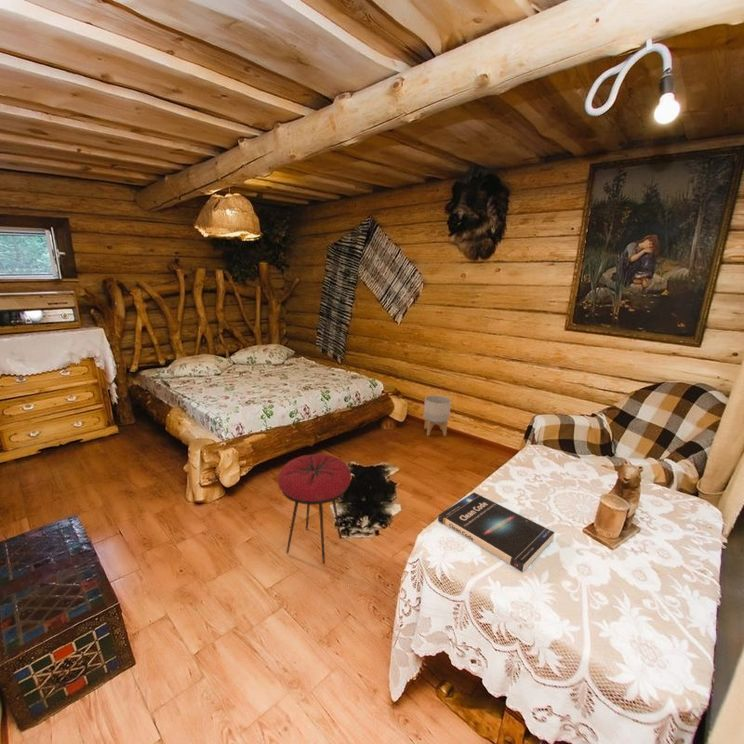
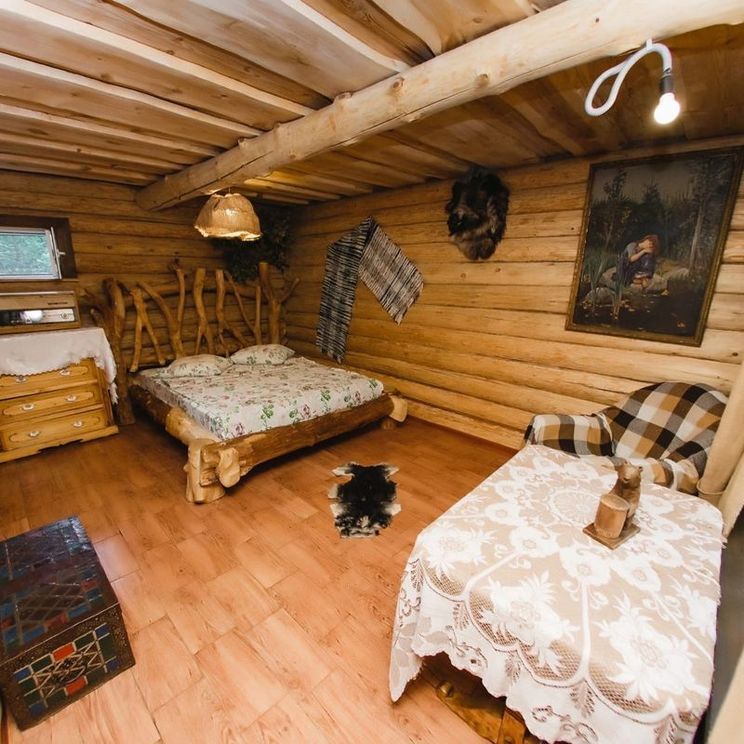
- planter [423,394,452,437]
- book [437,492,556,573]
- stool [277,453,352,565]
